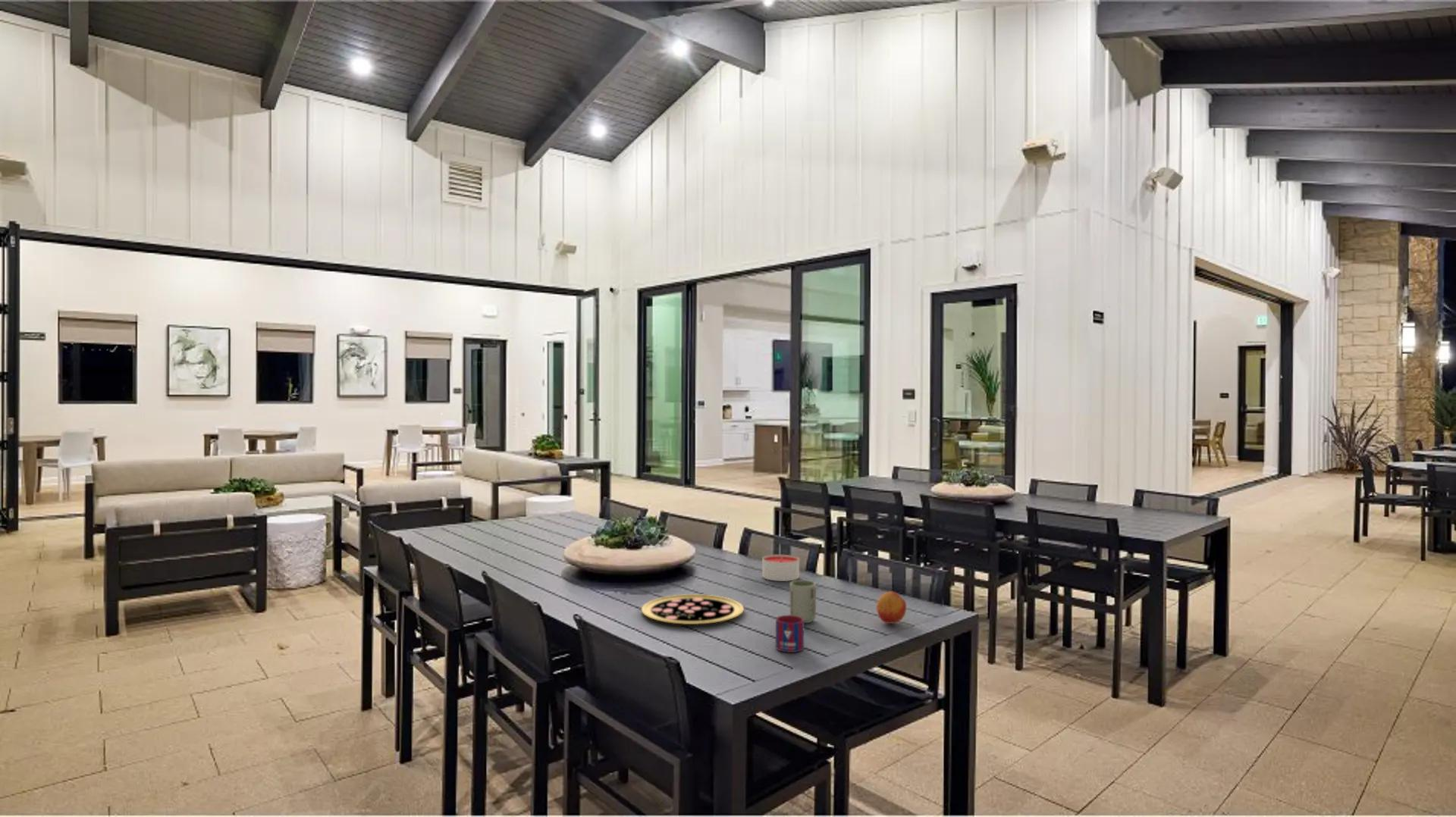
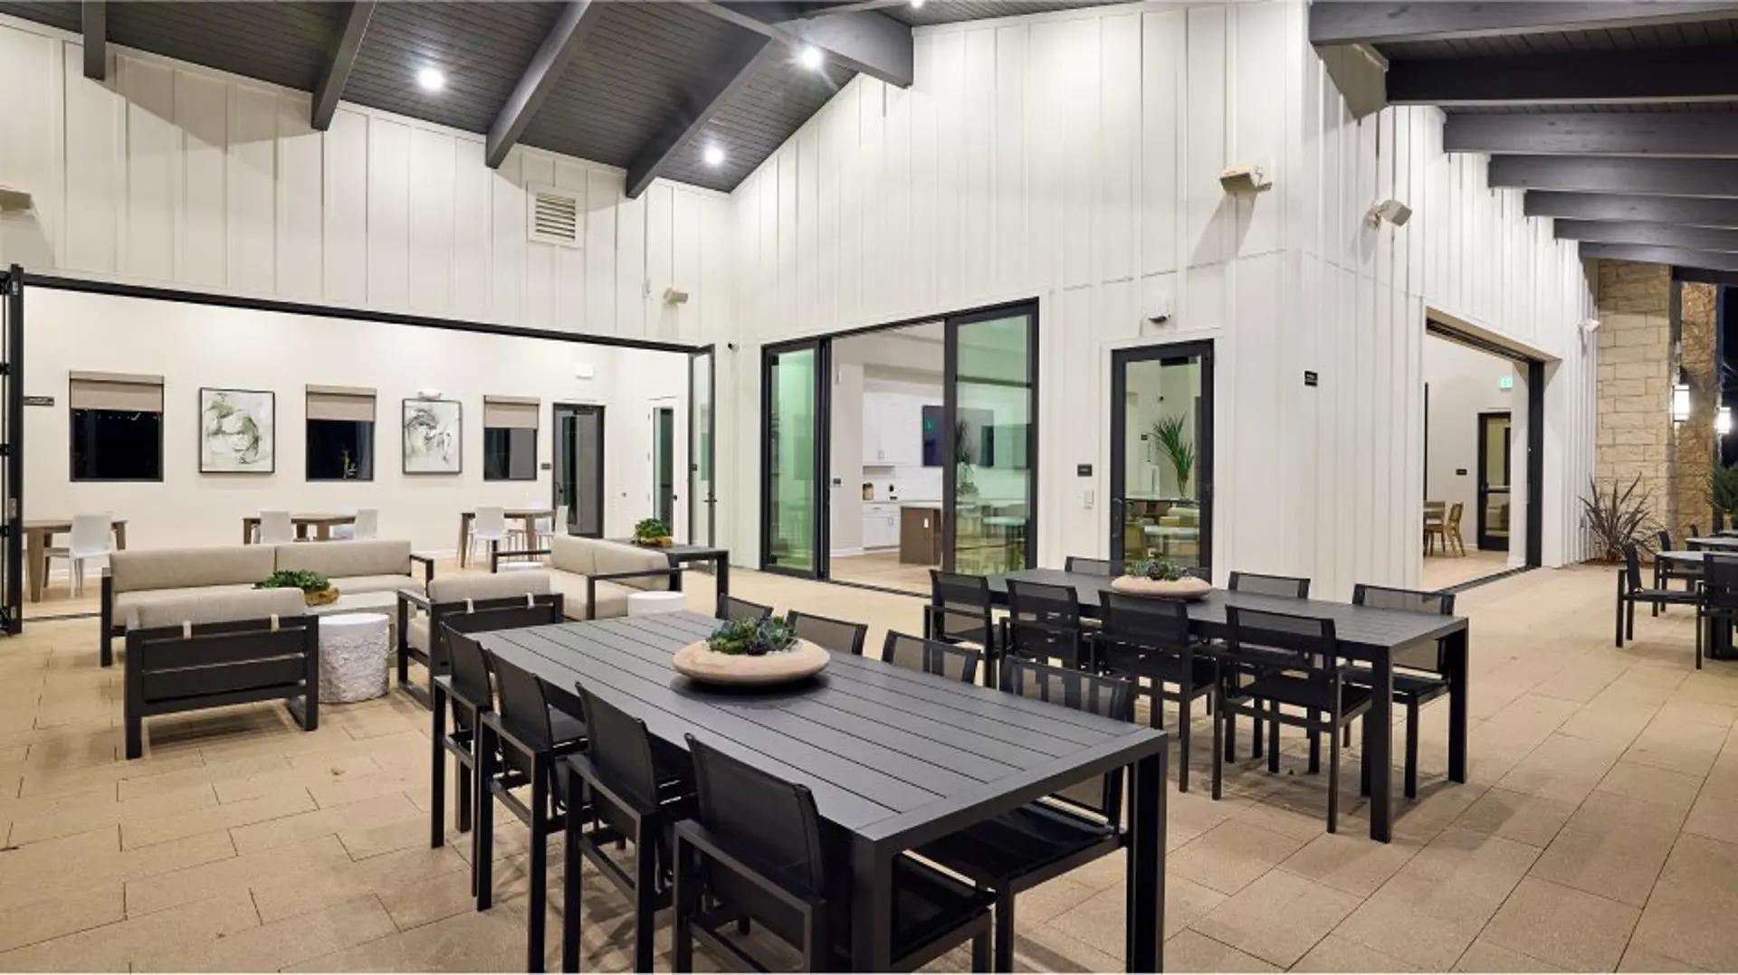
- pizza [641,593,745,625]
- cup [789,579,817,624]
- candle [761,554,800,582]
- fruit [876,590,907,624]
- mug [775,614,805,653]
